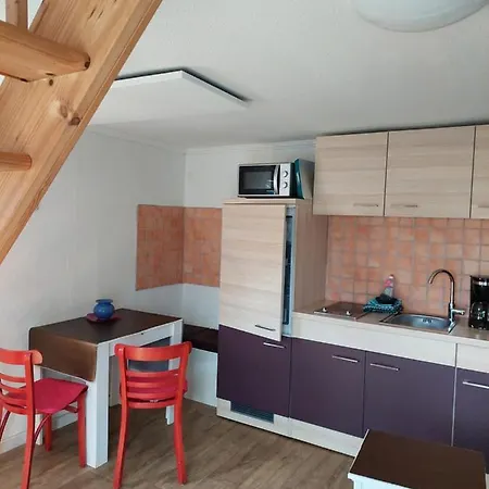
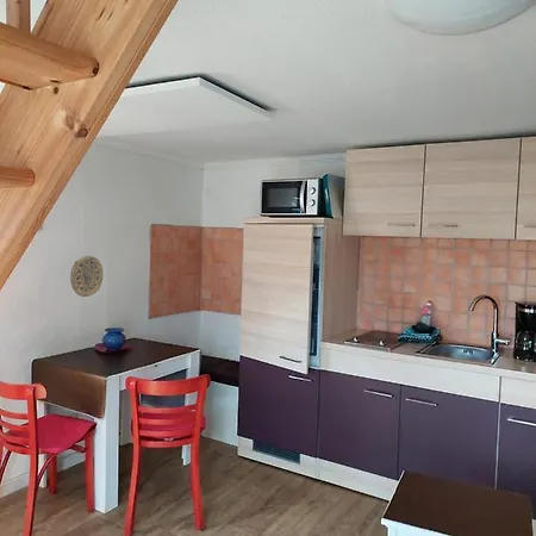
+ decorative plate [69,255,104,298]
